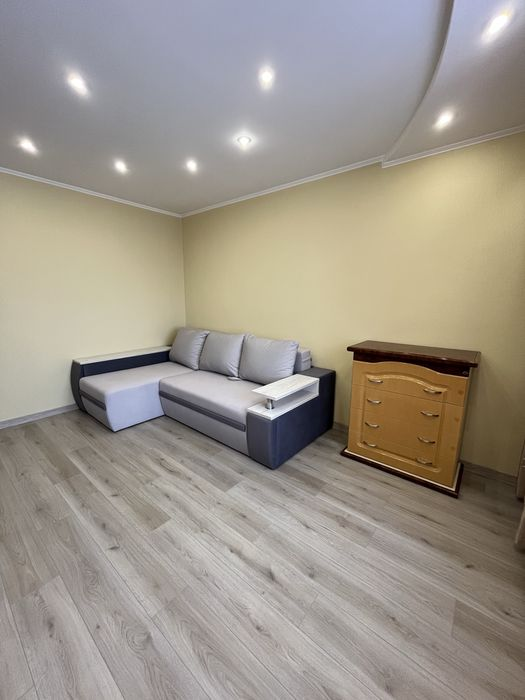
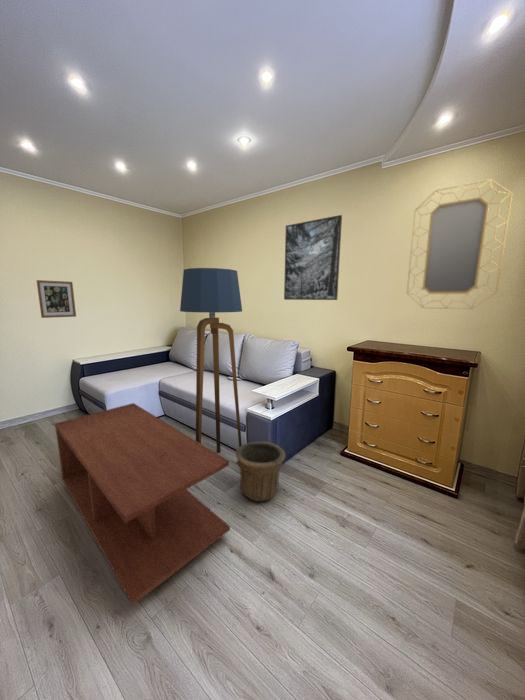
+ home mirror [406,178,514,310]
+ coffee table [54,402,231,606]
+ wall art [36,279,77,319]
+ flower pot [235,441,286,502]
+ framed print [283,214,343,301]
+ floor lamp [179,267,243,454]
